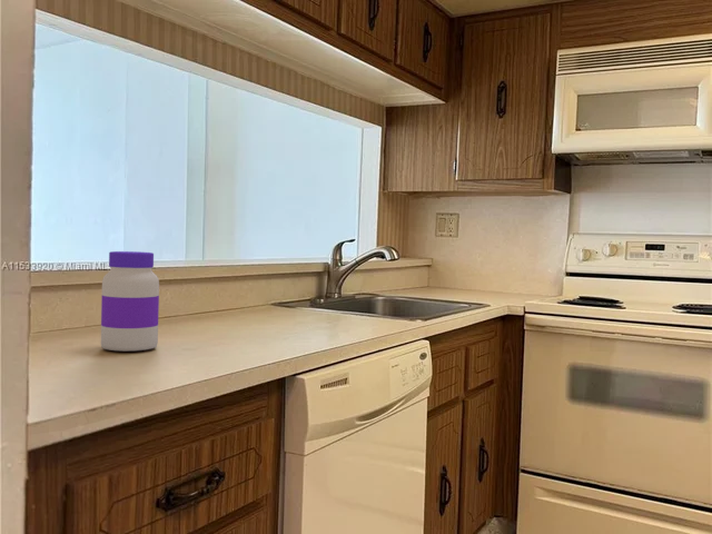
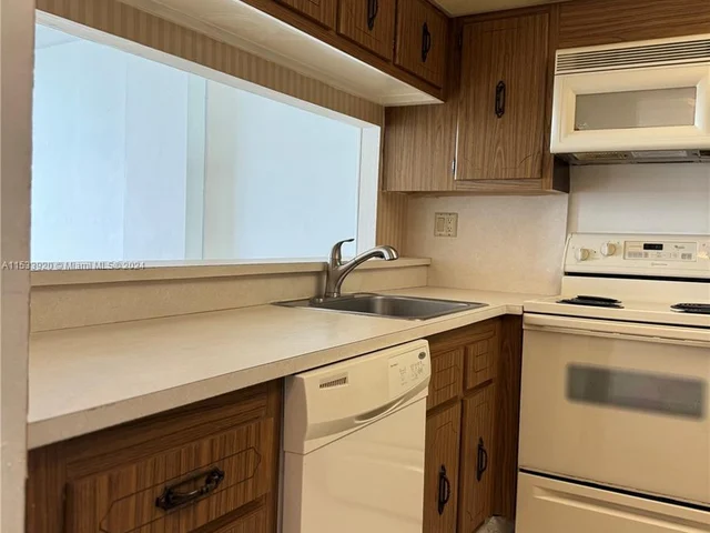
- jar [100,250,160,353]
